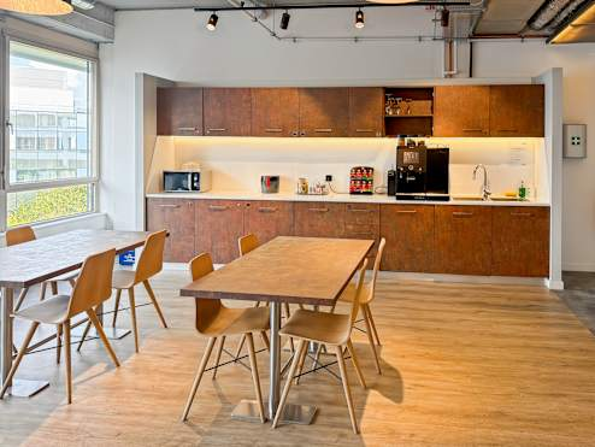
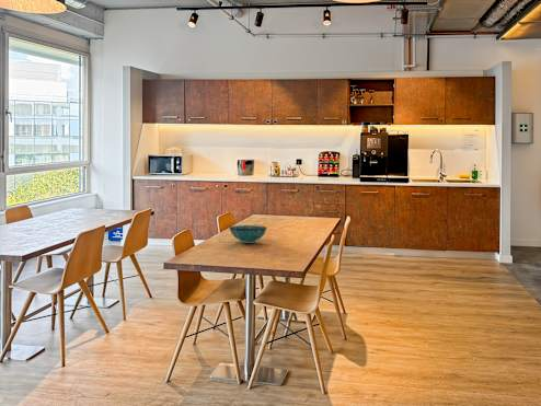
+ bowl [228,224,268,244]
